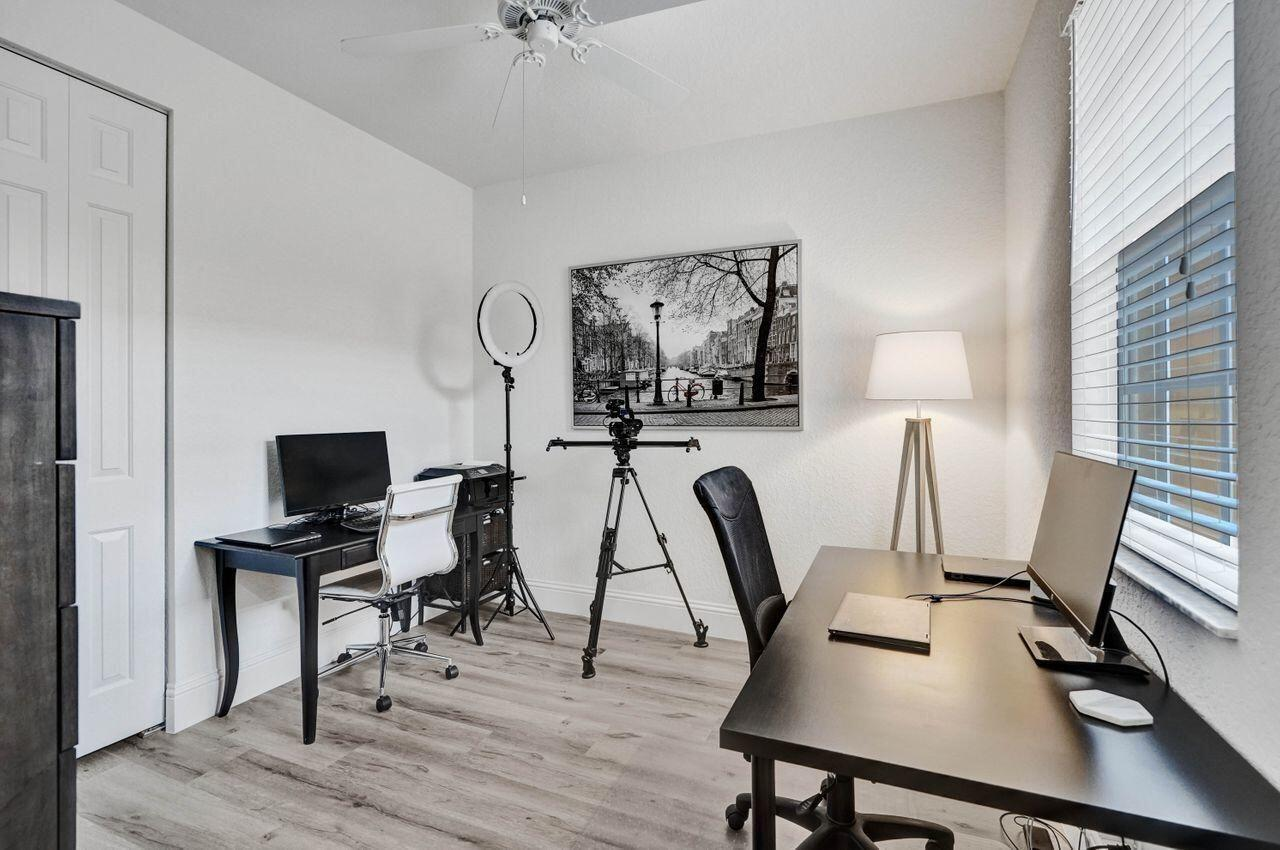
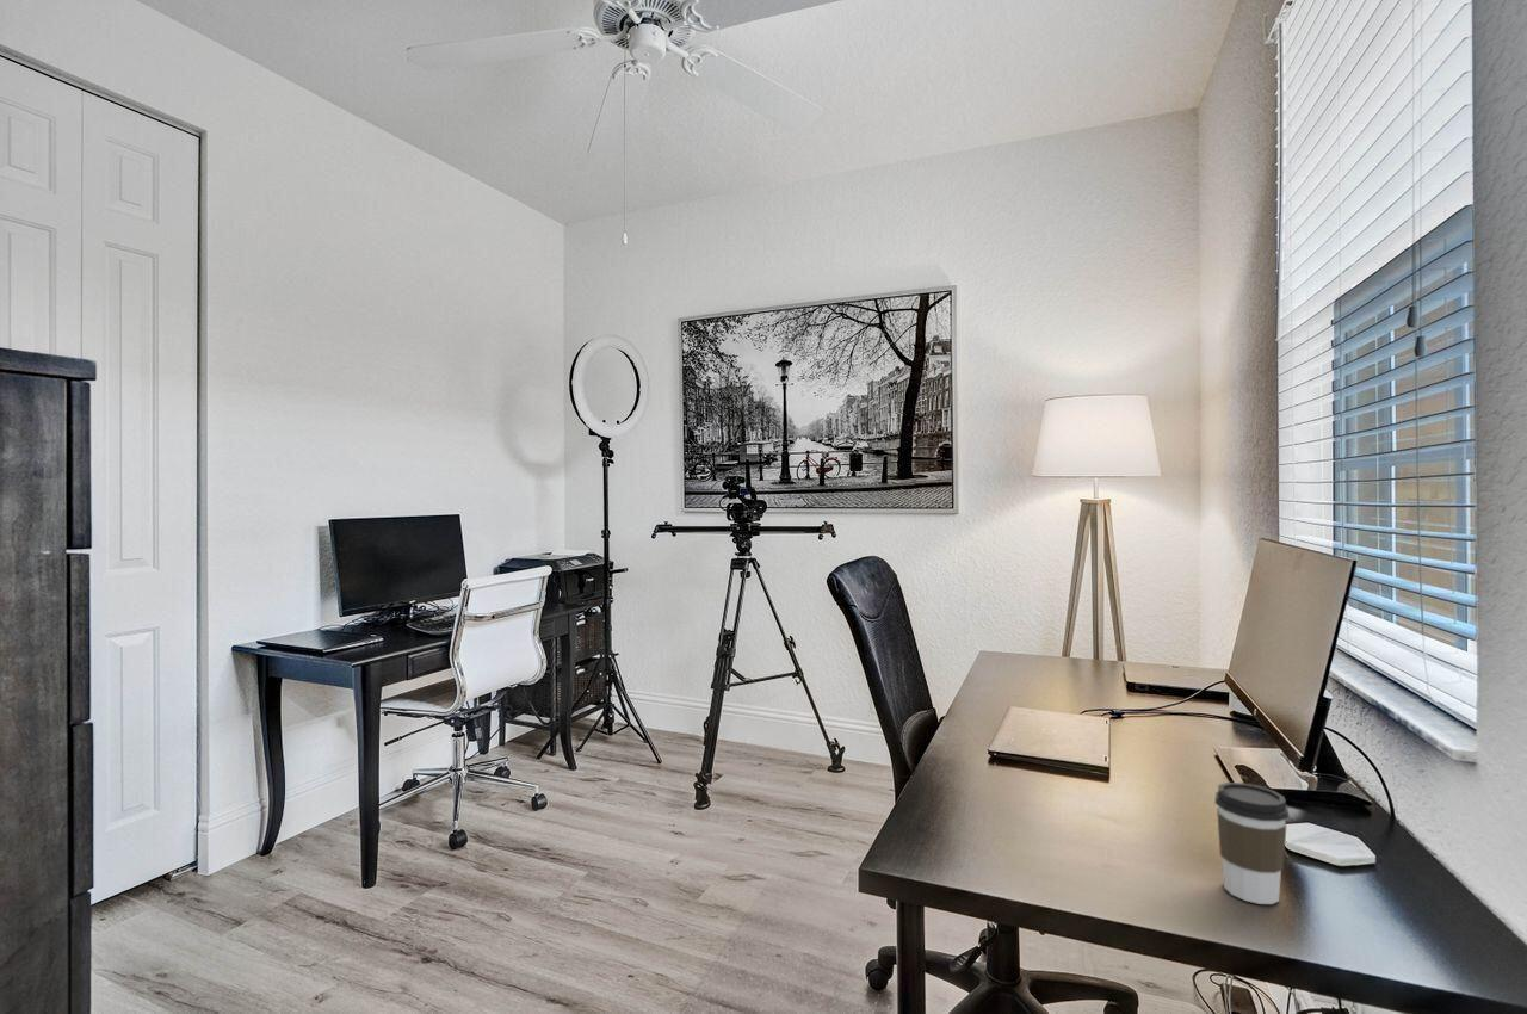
+ coffee cup [1214,781,1290,905]
